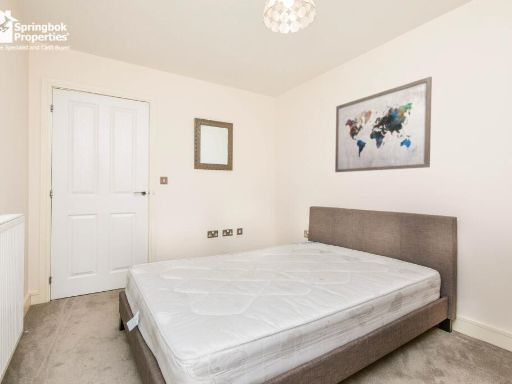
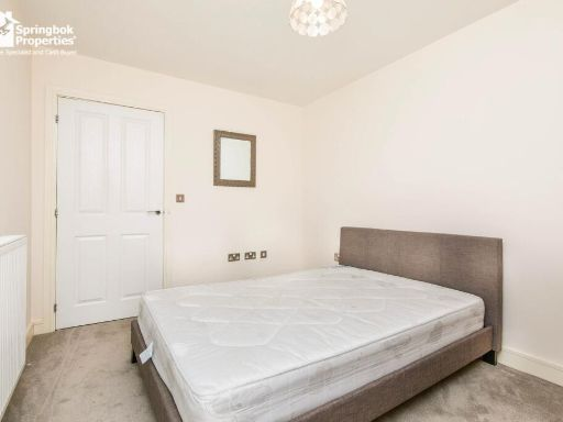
- wall art [334,76,433,173]
